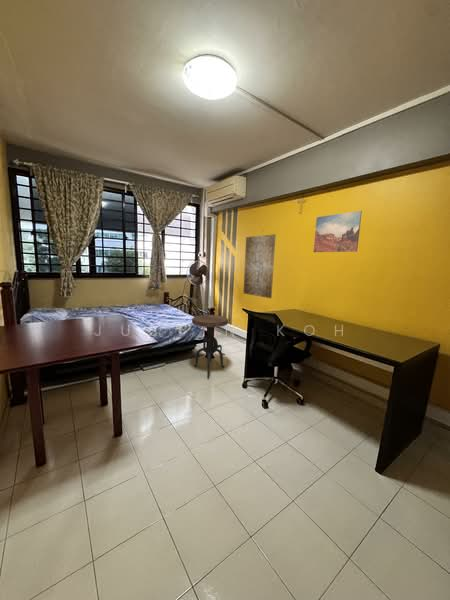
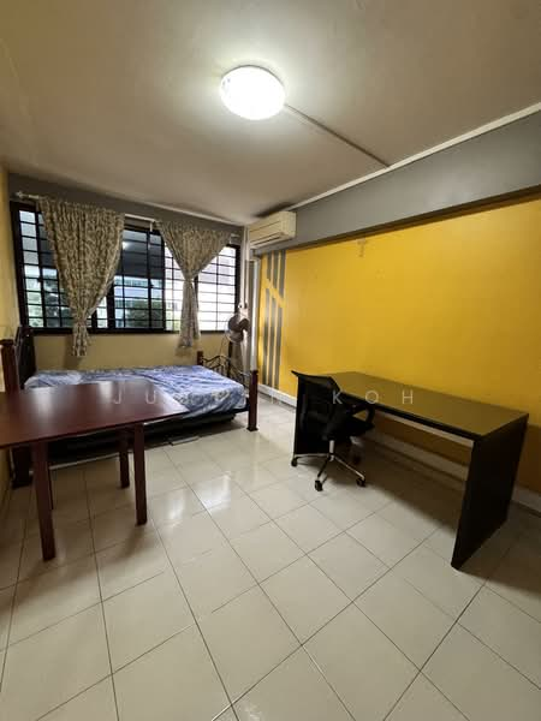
- side table [191,314,229,380]
- wall art [242,233,277,299]
- wall art [313,210,363,253]
